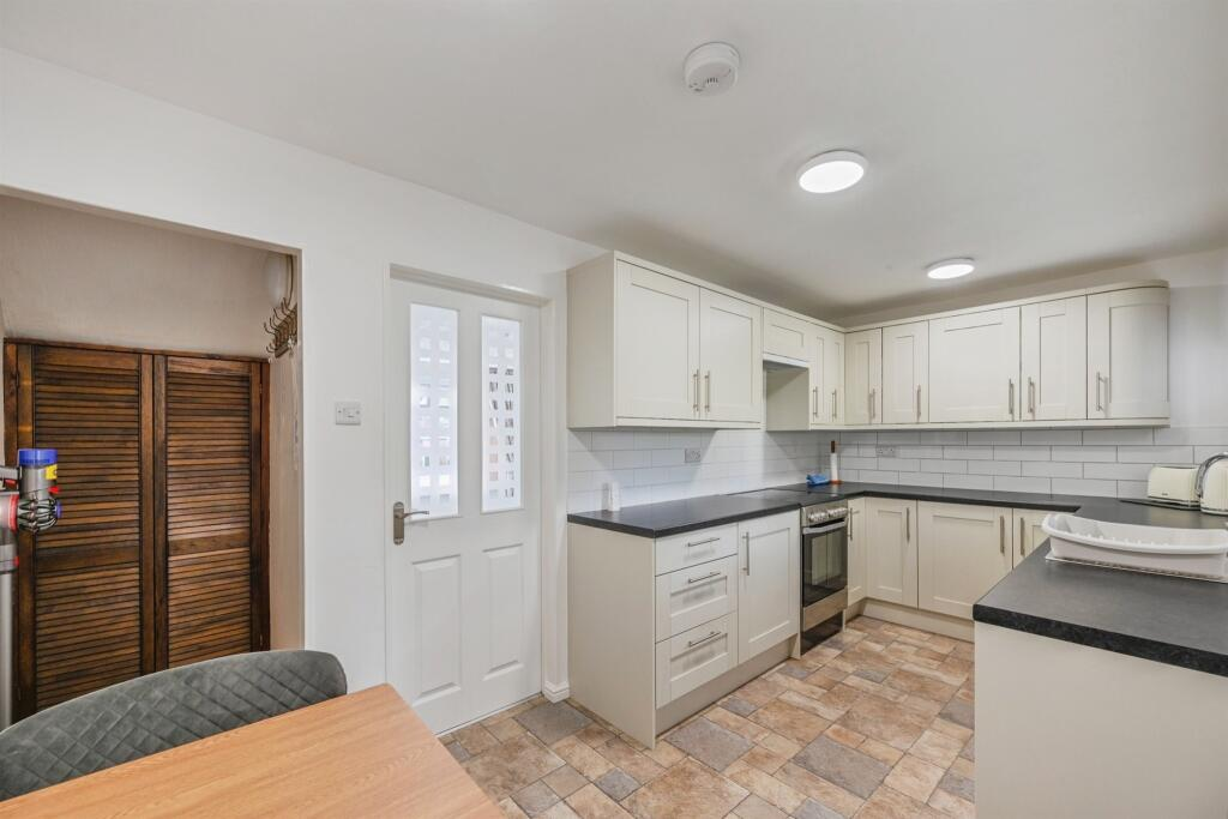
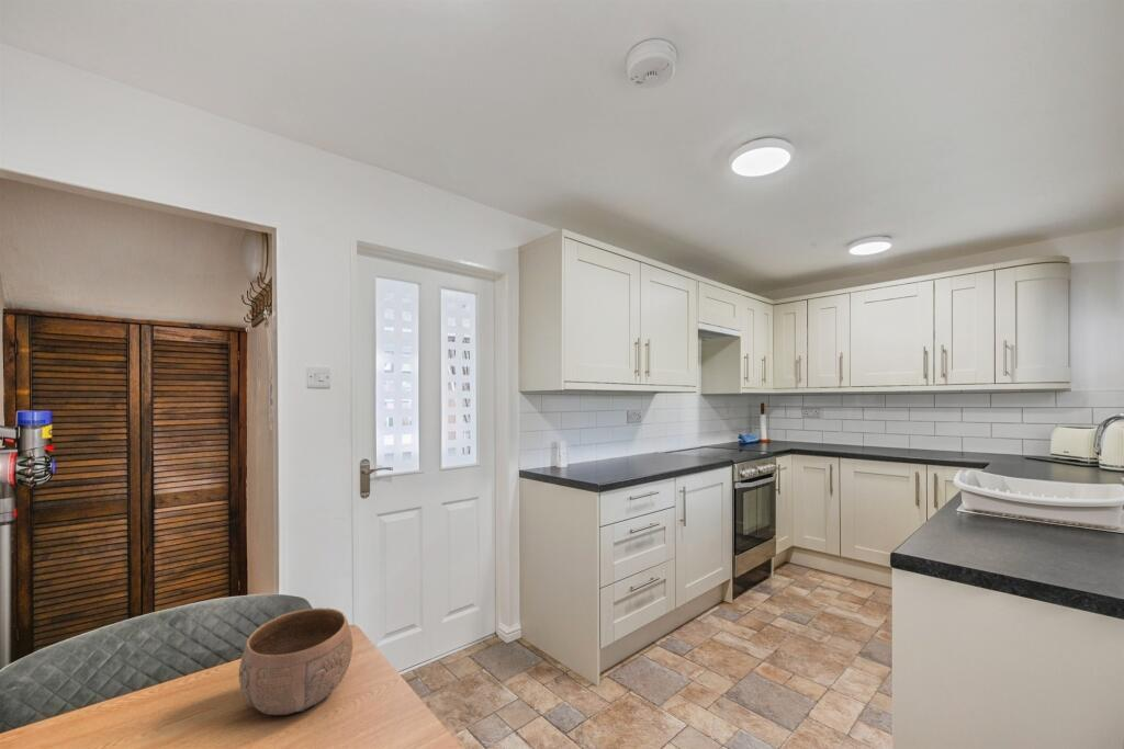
+ bowl [238,606,353,716]
